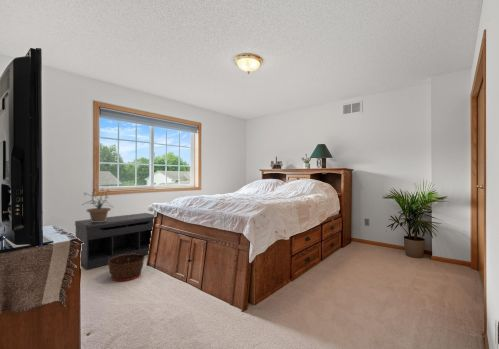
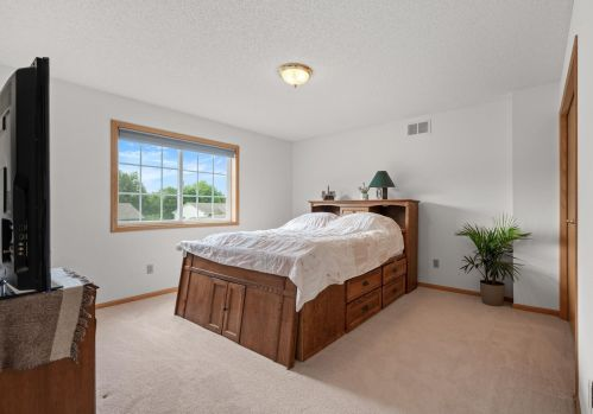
- bench [74,212,155,271]
- potted plant [82,187,114,222]
- basket [107,253,146,283]
